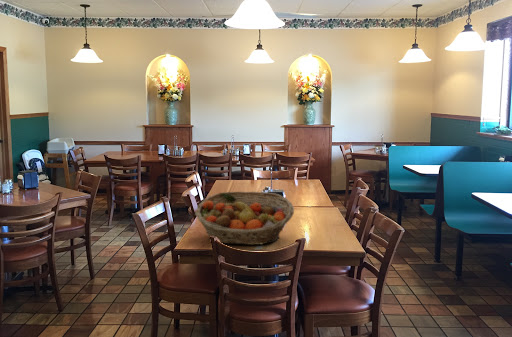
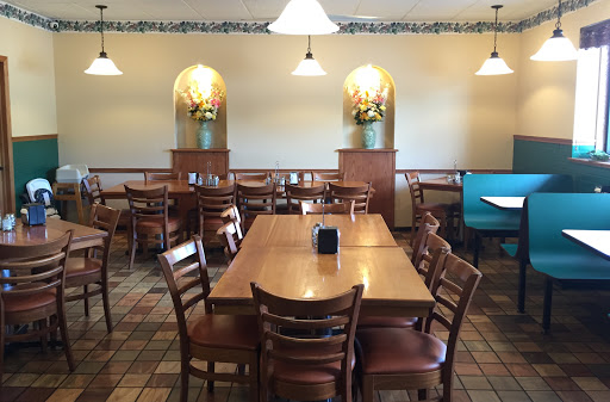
- fruit basket [194,191,295,246]
